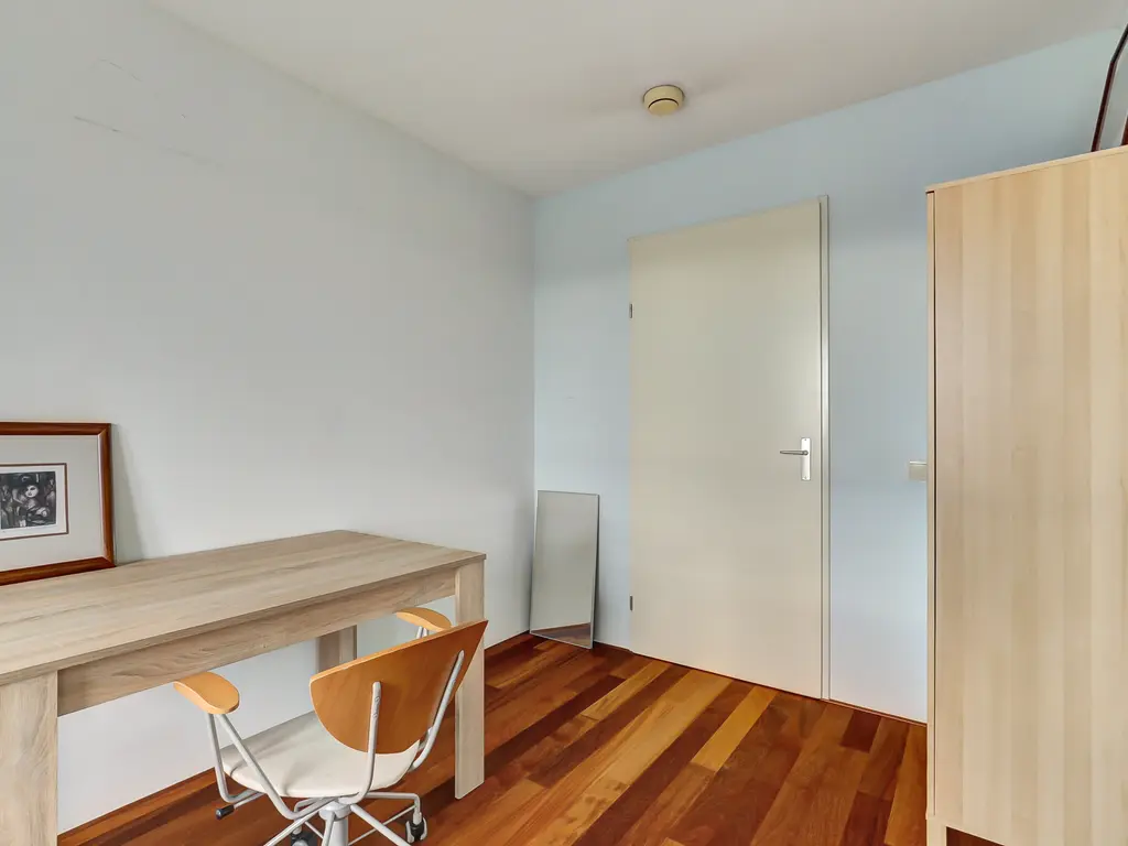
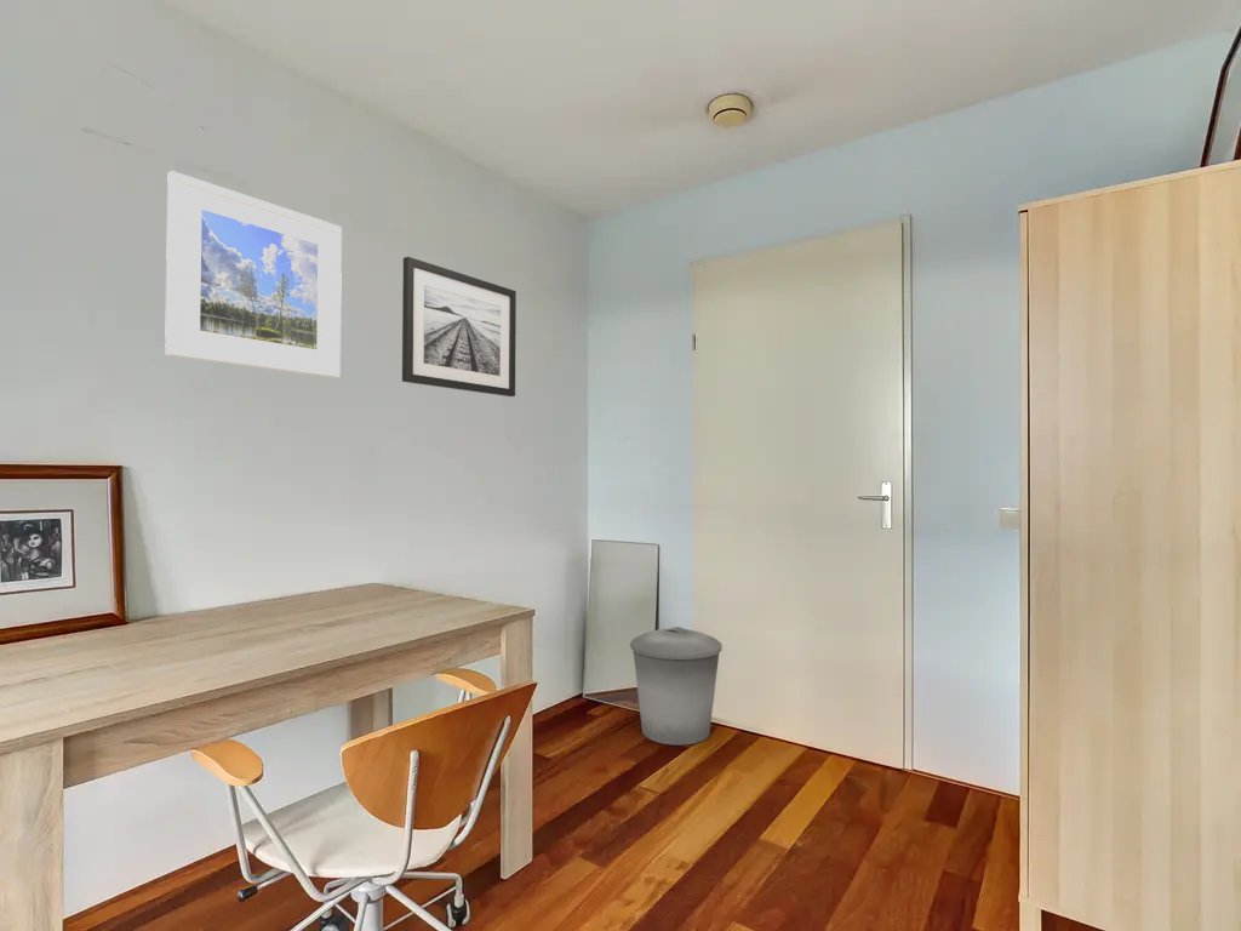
+ trash can [629,626,724,747]
+ wall art [401,256,517,398]
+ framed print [164,170,343,378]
